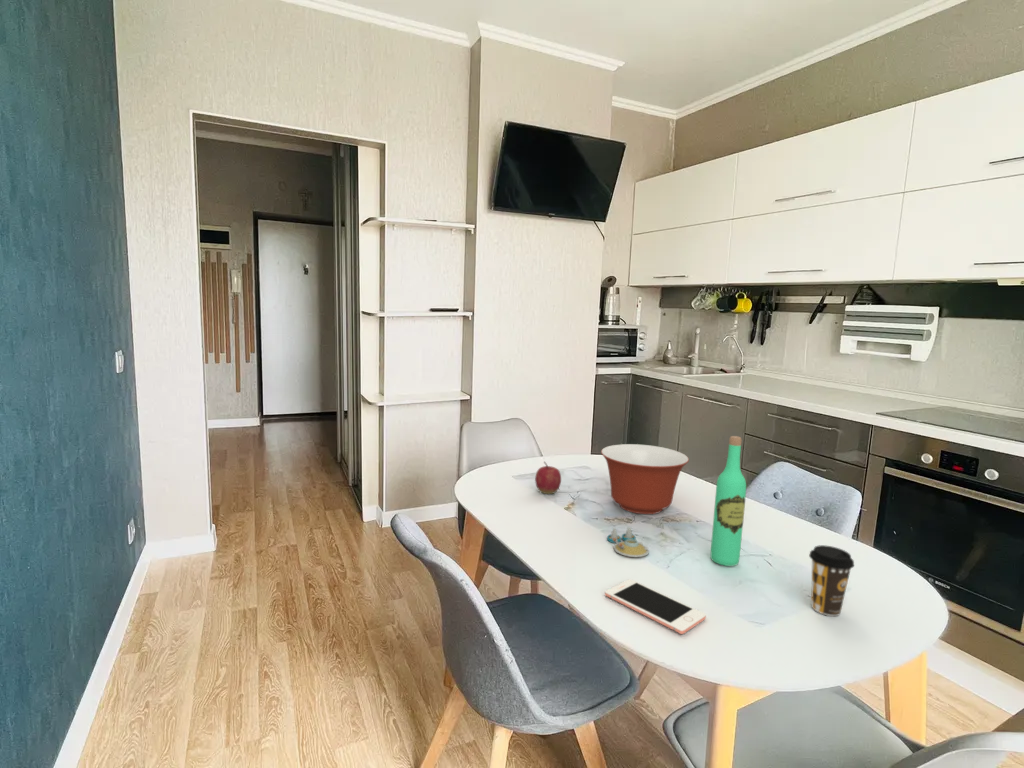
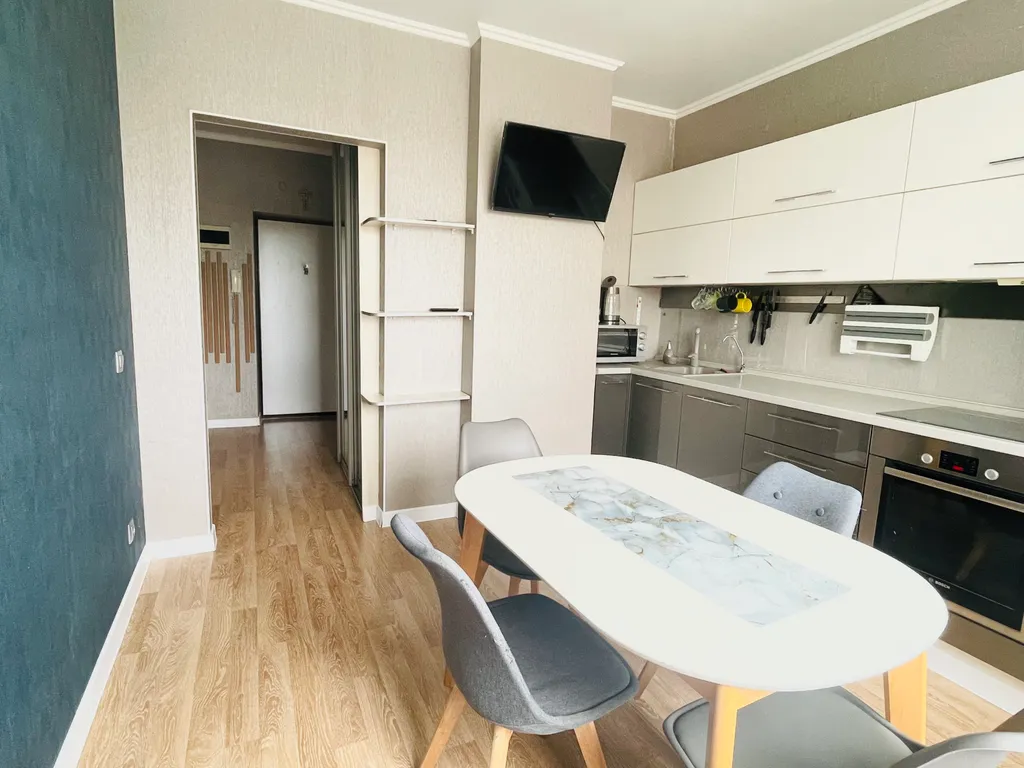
- wine bottle [710,435,747,567]
- coffee cup [808,544,855,617]
- cell phone [604,578,707,635]
- apple [534,460,562,495]
- salt and pepper shaker set [606,526,650,558]
- mixing bowl [600,443,690,515]
